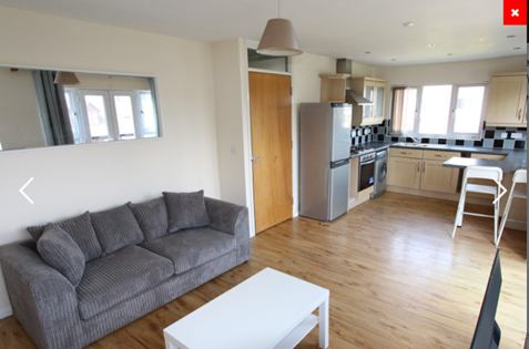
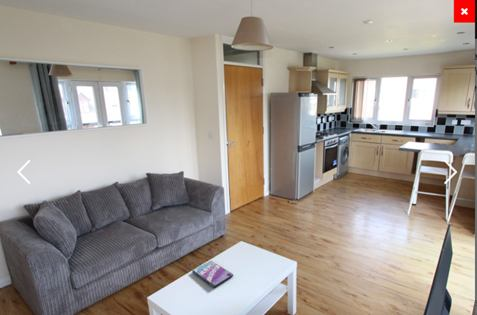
+ video game case [191,260,234,289]
